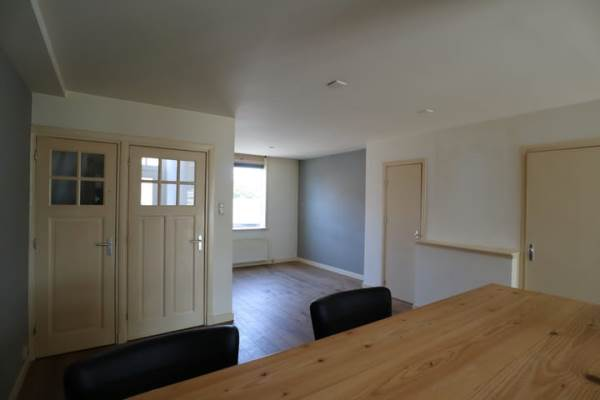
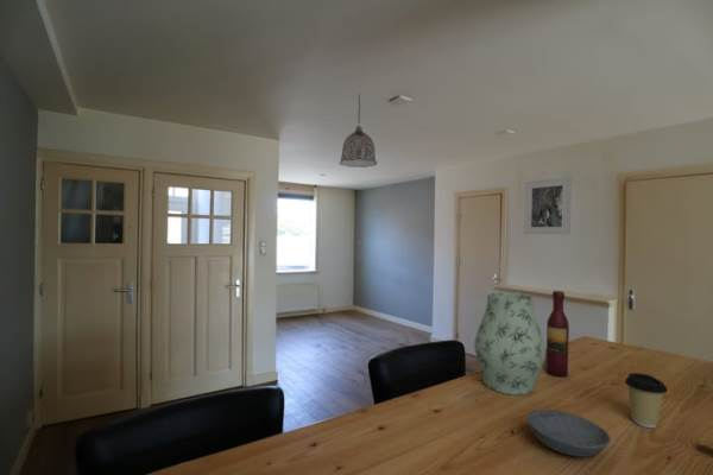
+ pendant lamp [339,93,378,169]
+ wine bottle [544,290,570,378]
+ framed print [523,176,573,235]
+ vase [473,291,547,397]
+ bowl [526,408,612,458]
+ coffee cup [624,372,669,429]
